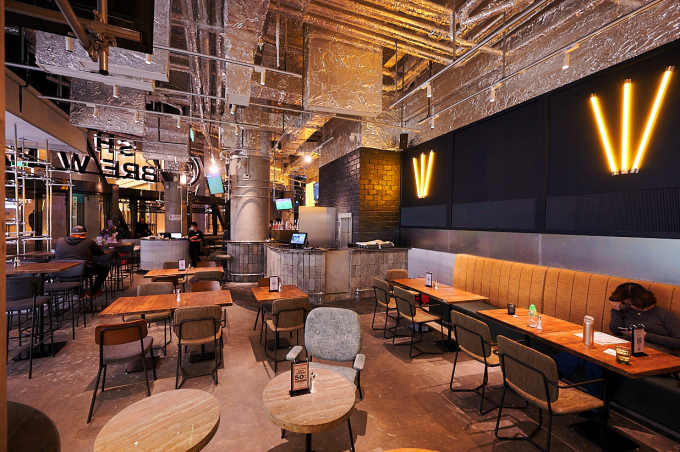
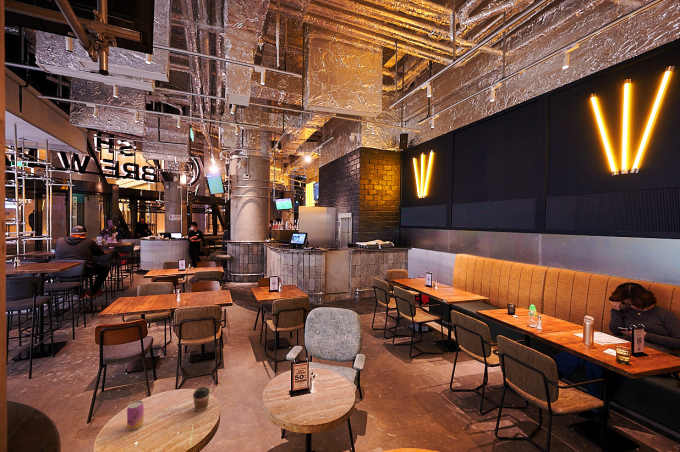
+ coffee cup [192,386,211,413]
+ beer can [126,400,145,431]
